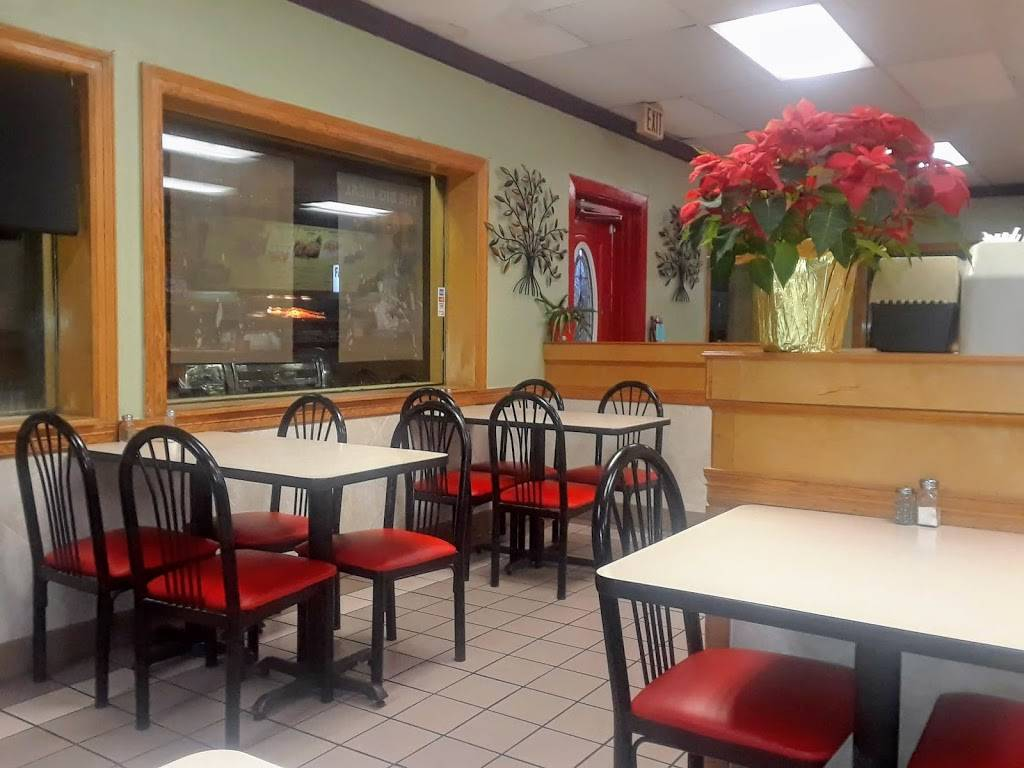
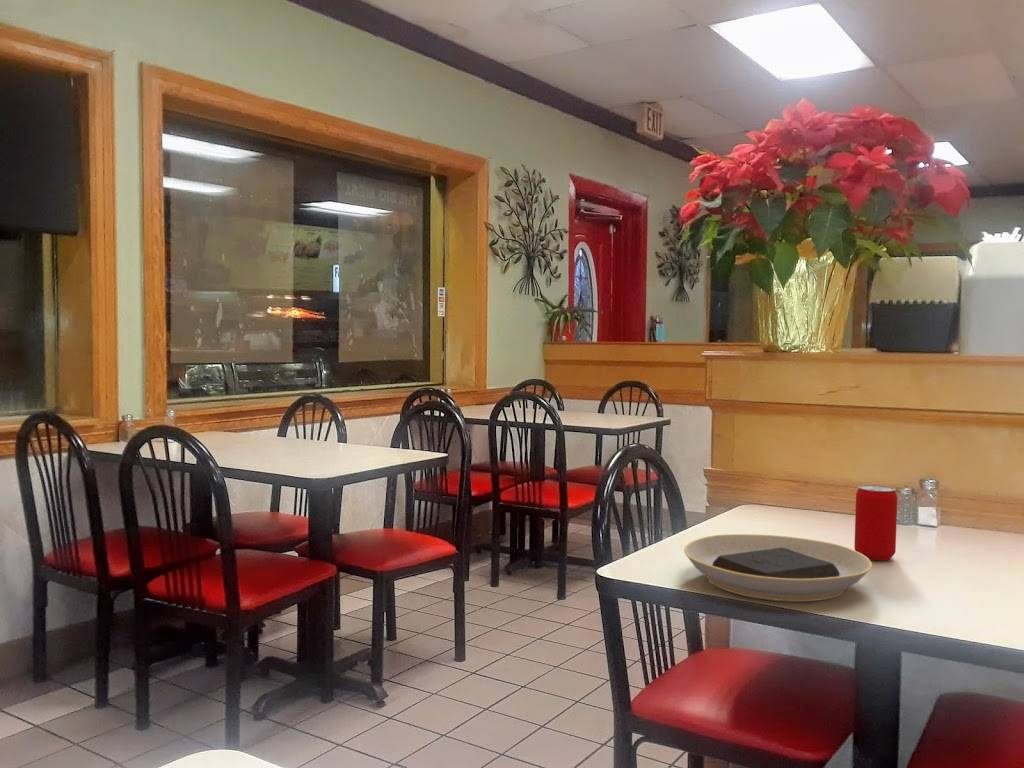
+ beverage can [853,484,898,561]
+ plate [683,533,873,603]
